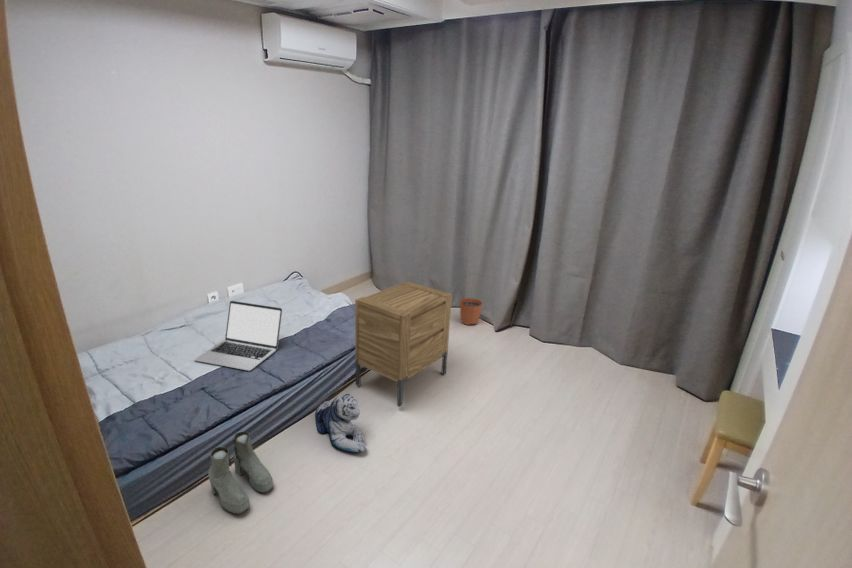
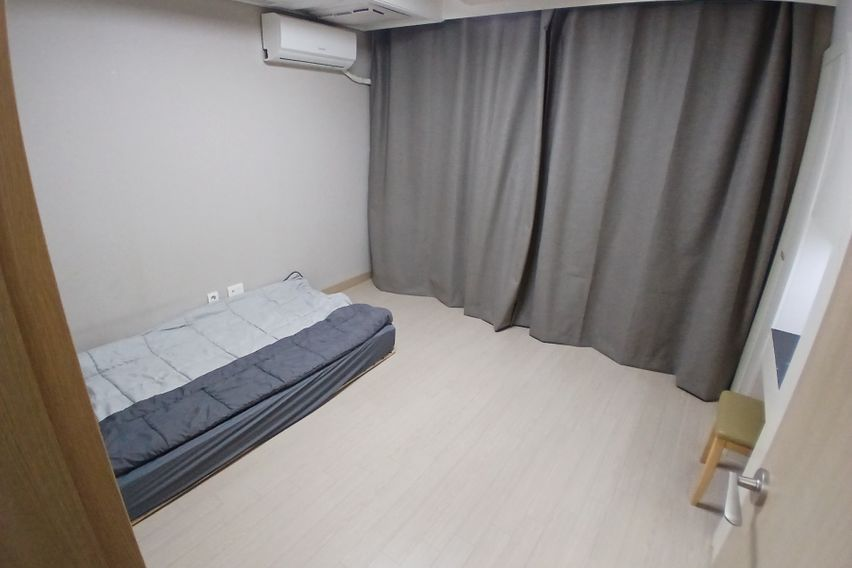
- plant pot [459,290,484,326]
- laptop [193,300,283,372]
- plush toy [314,393,367,454]
- nightstand [354,280,453,409]
- boots [207,431,274,515]
